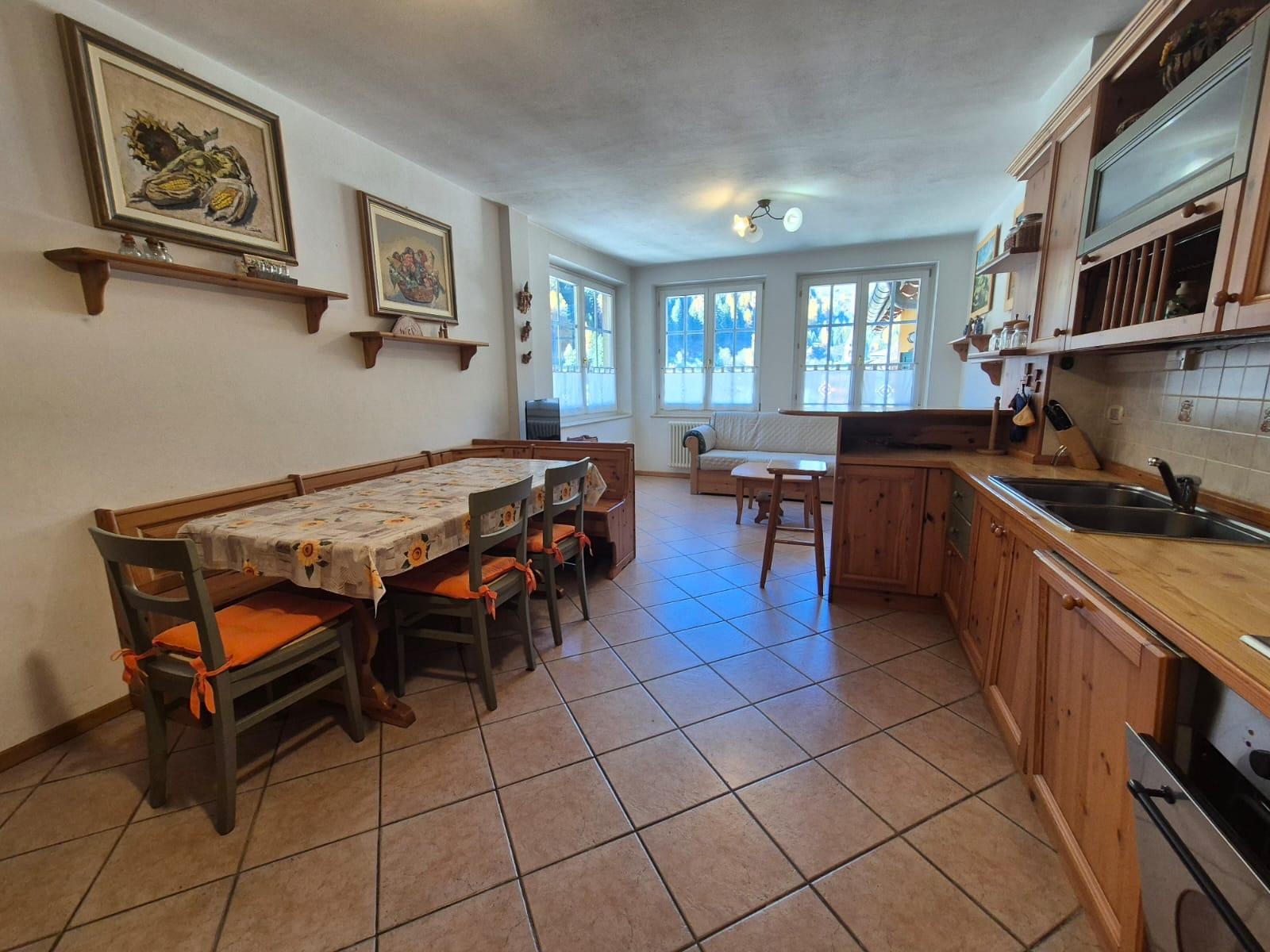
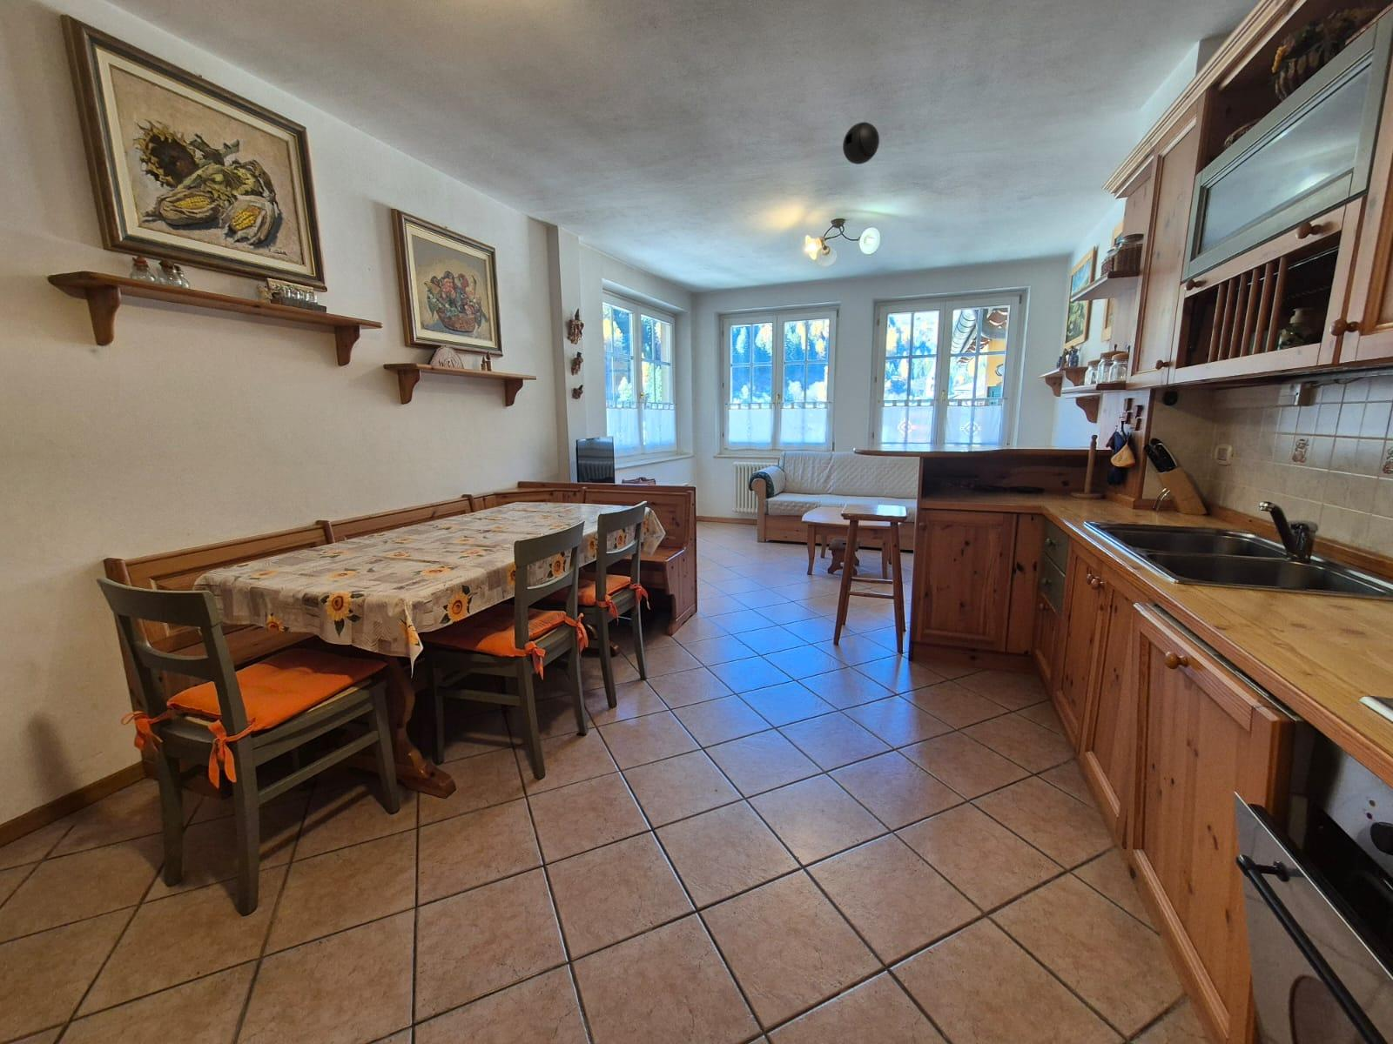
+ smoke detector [842,121,880,166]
